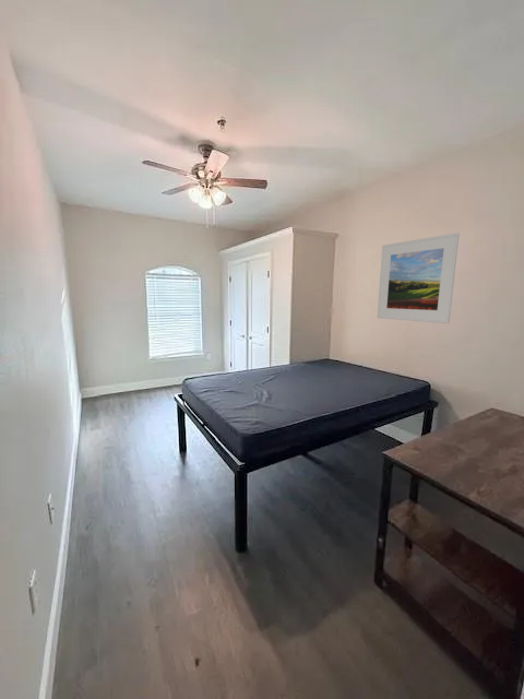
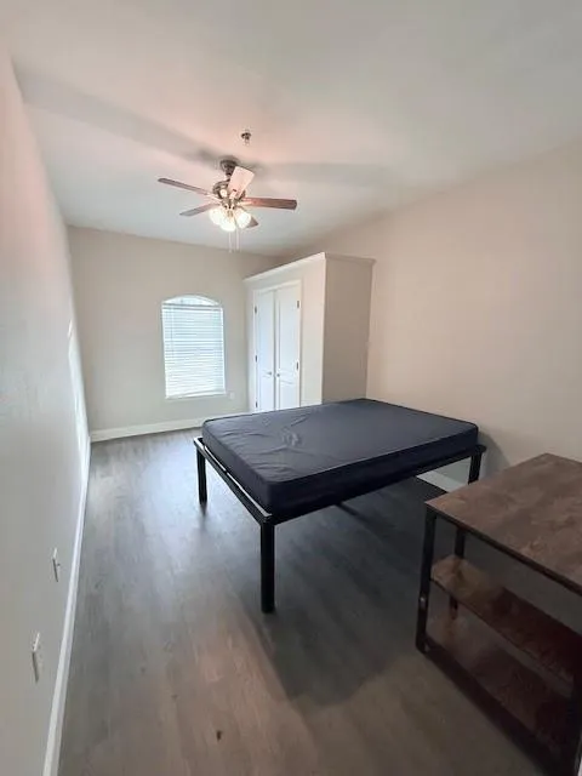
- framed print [377,232,461,324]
